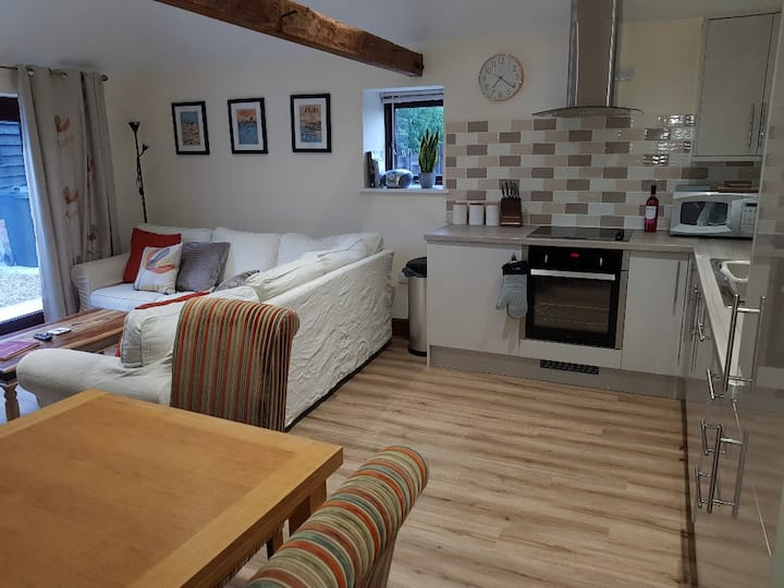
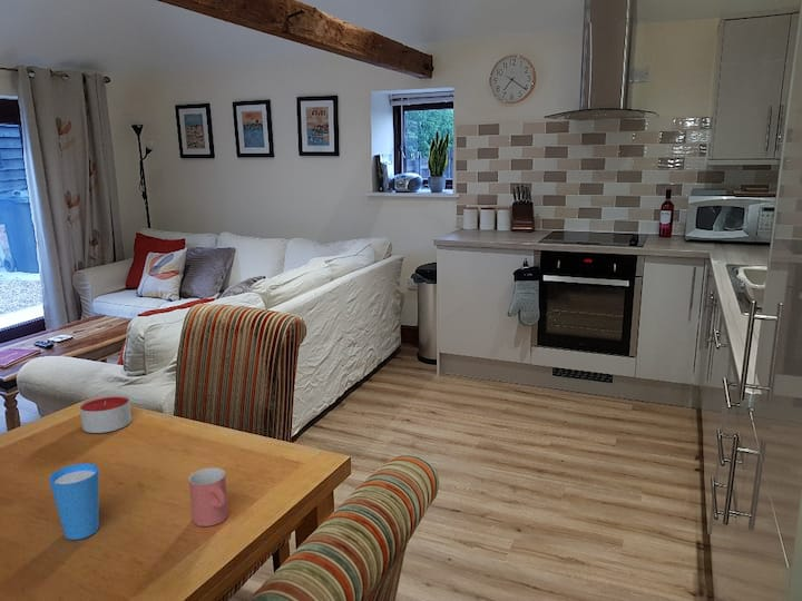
+ cup [188,466,229,528]
+ cup [48,462,100,541]
+ candle [79,394,133,434]
